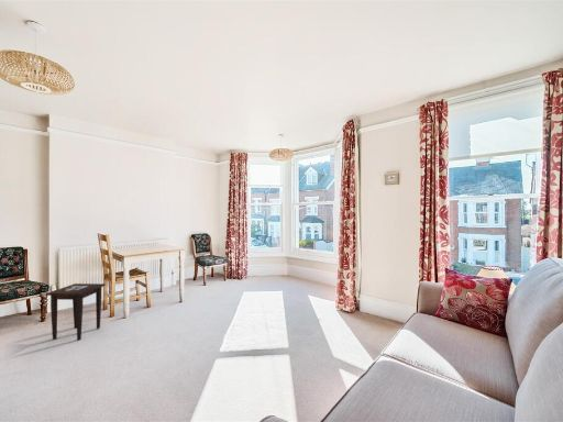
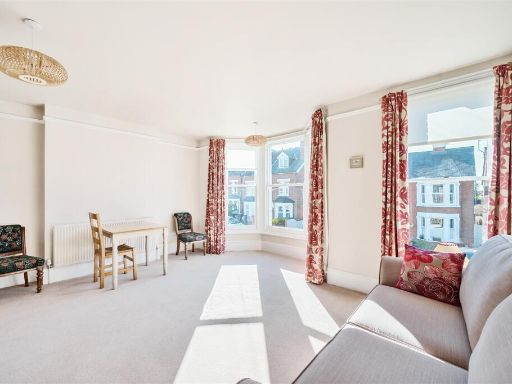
- side table [44,282,107,341]
